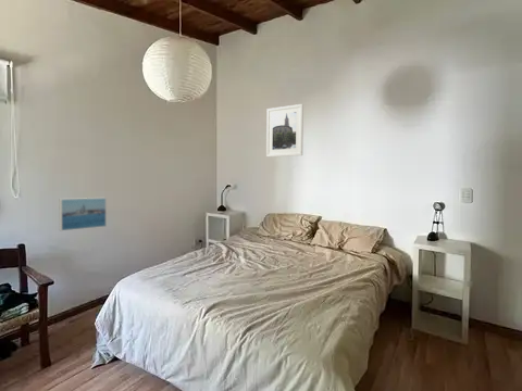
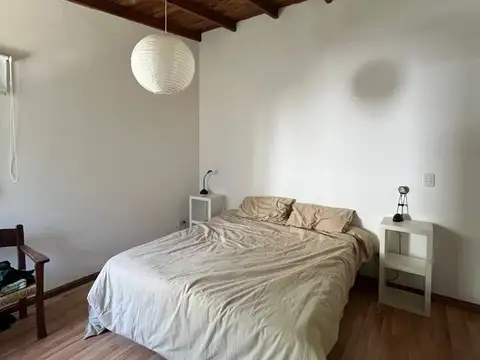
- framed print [265,103,304,157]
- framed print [59,197,108,232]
